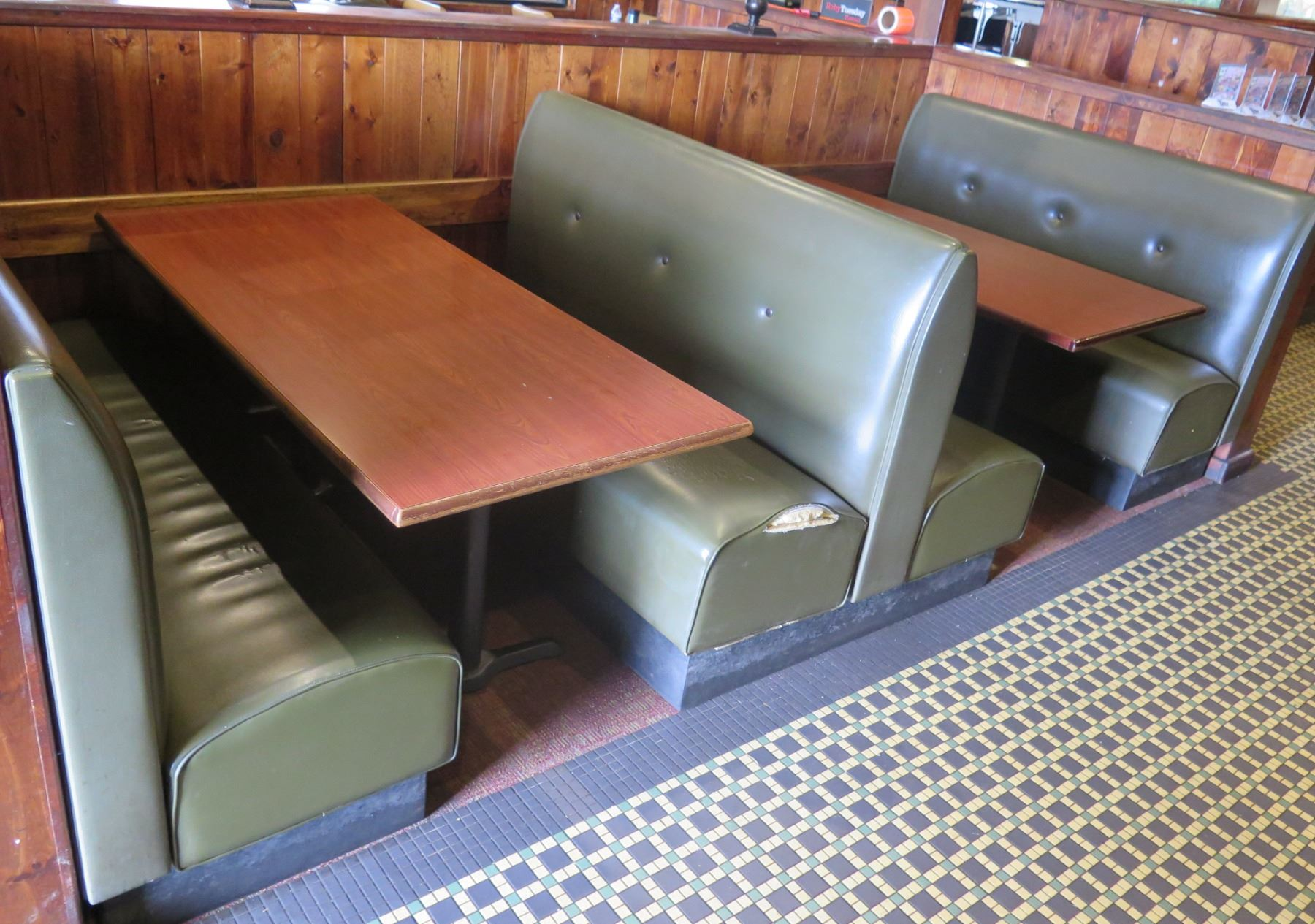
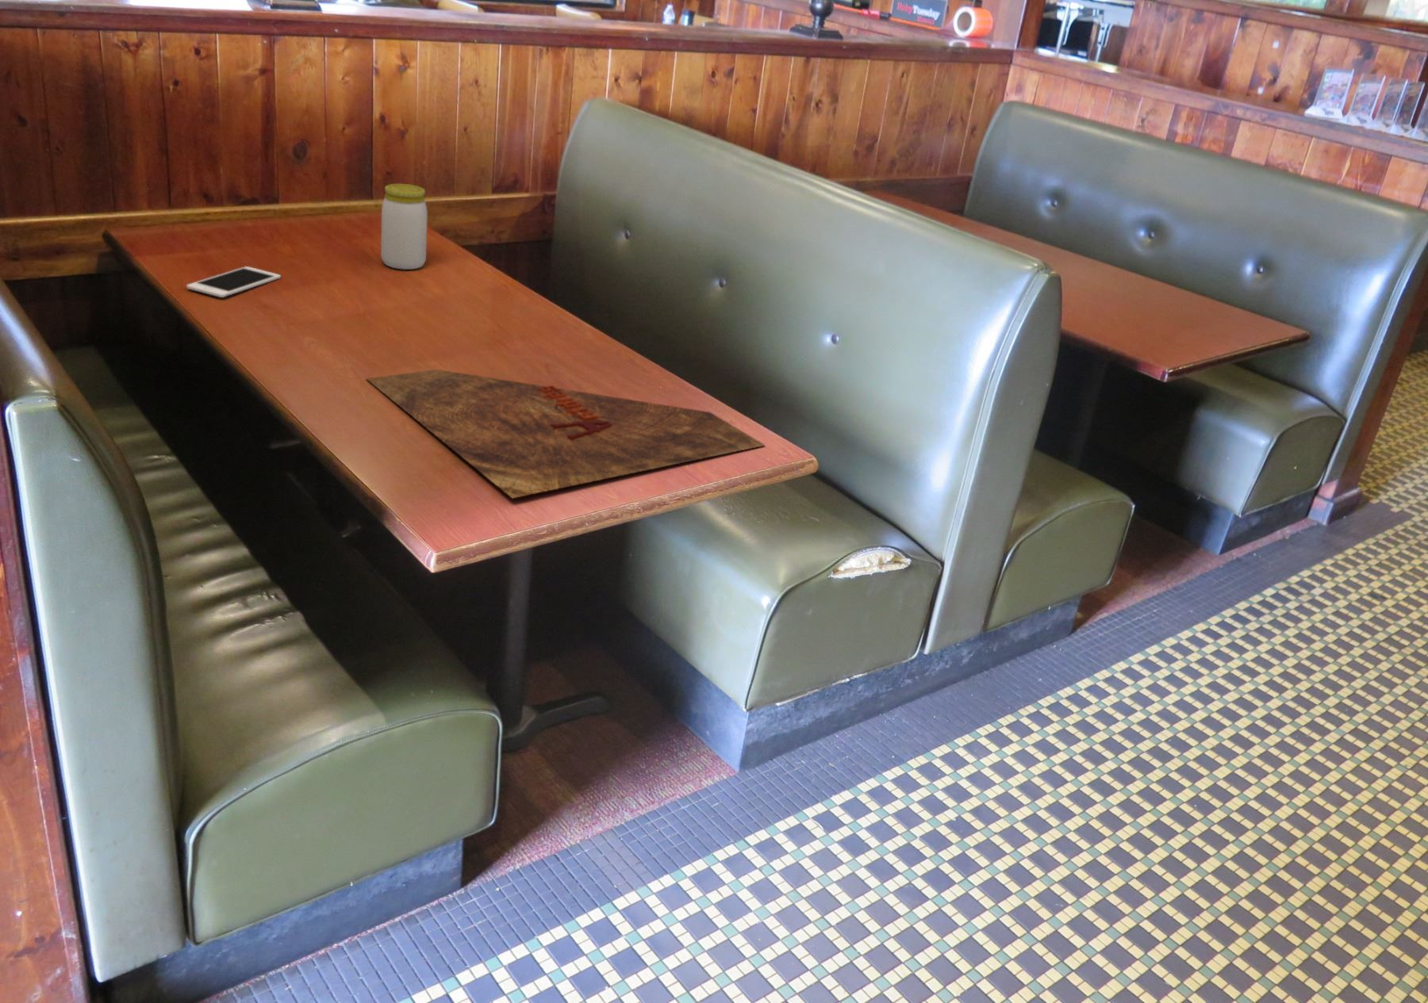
+ cell phone [186,266,281,299]
+ placemat [365,369,767,498]
+ jar [380,183,428,270]
